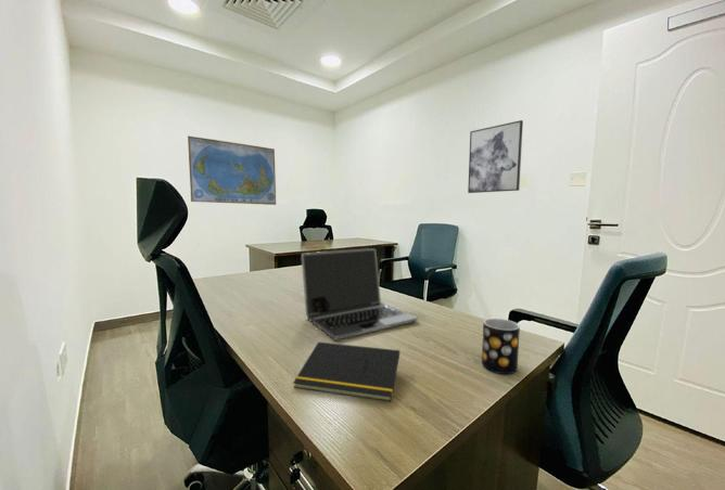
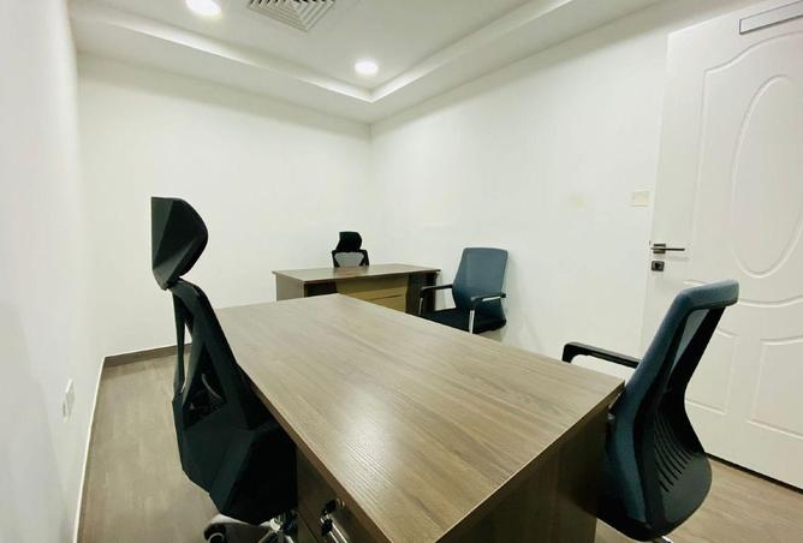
- wall art [467,119,524,194]
- notepad [292,340,400,402]
- laptop [301,247,419,341]
- world map [187,134,277,206]
- mug [481,318,521,375]
